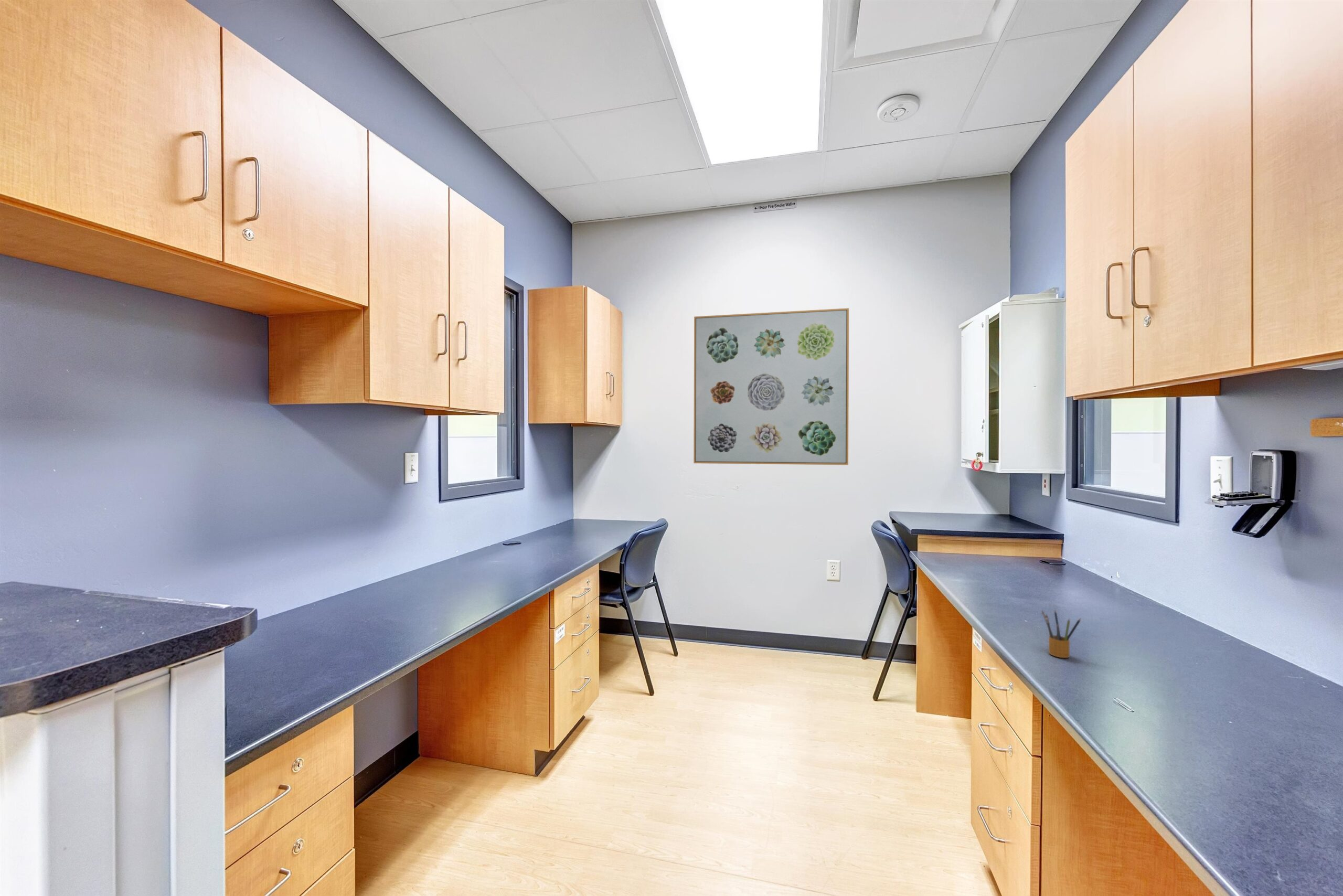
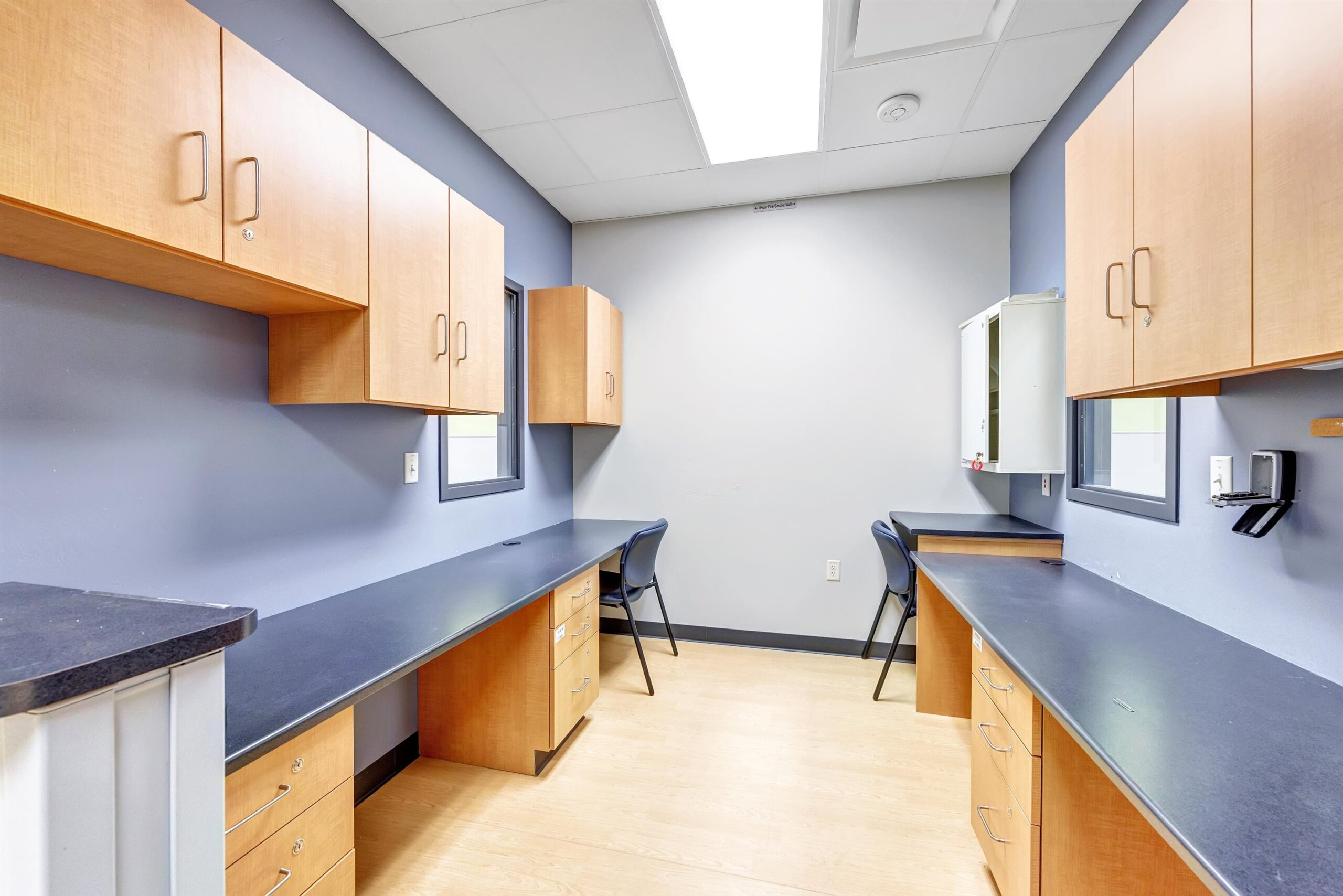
- wall art [693,307,849,465]
- pencil box [1041,609,1081,658]
